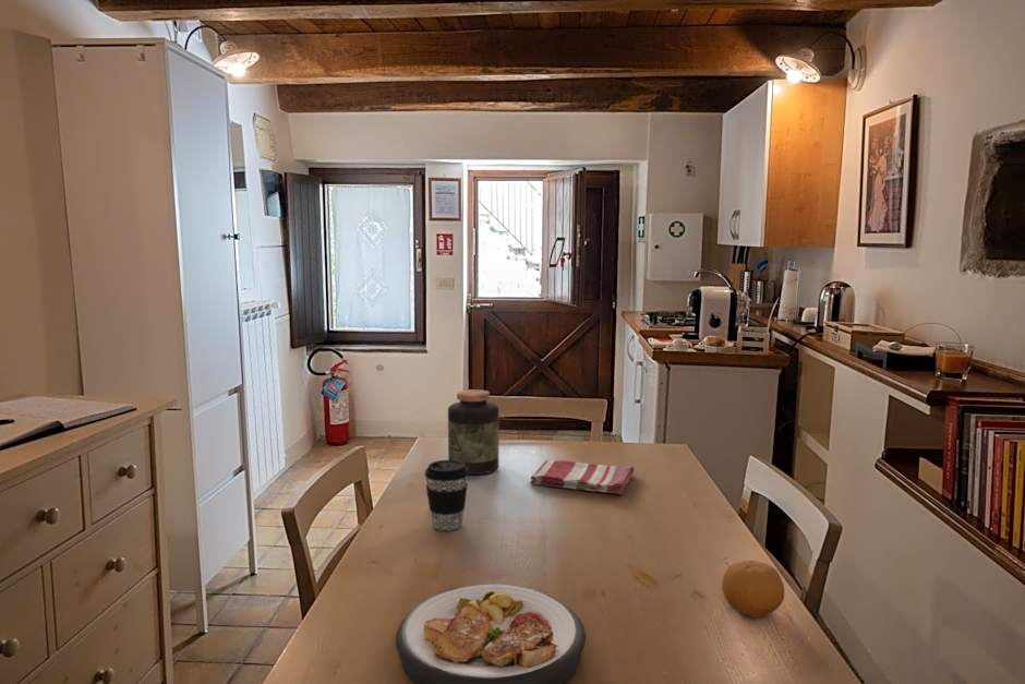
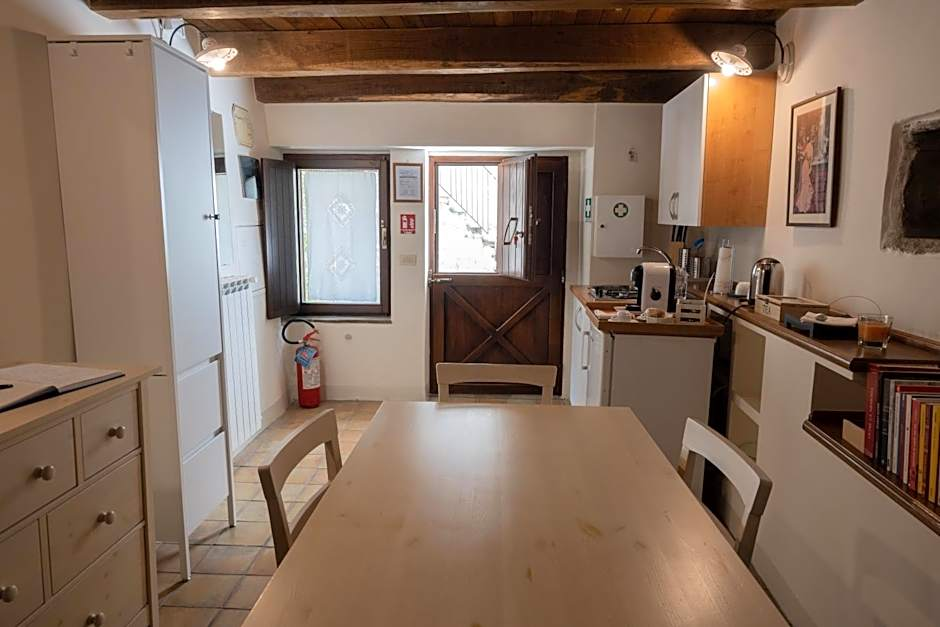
- coffee cup [424,459,470,531]
- jar [447,388,499,476]
- dish towel [529,459,635,495]
- fruit [721,560,786,619]
- plate [395,584,587,684]
